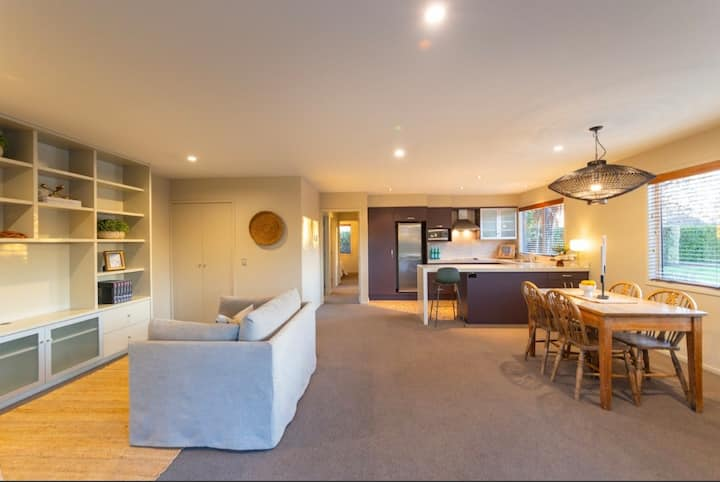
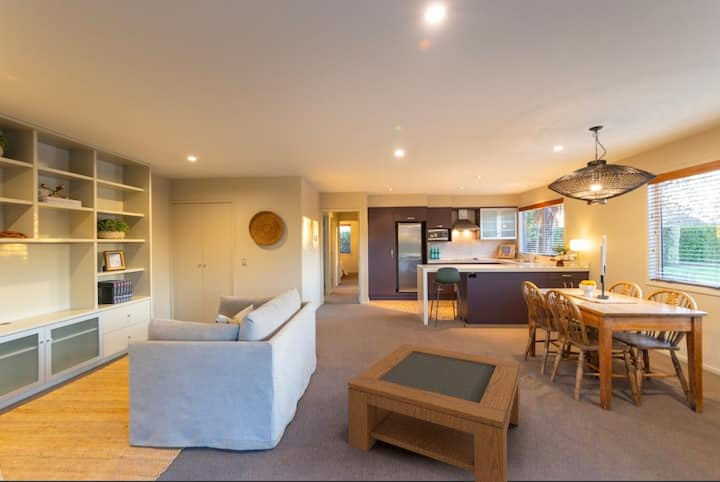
+ coffee table [347,342,521,482]
